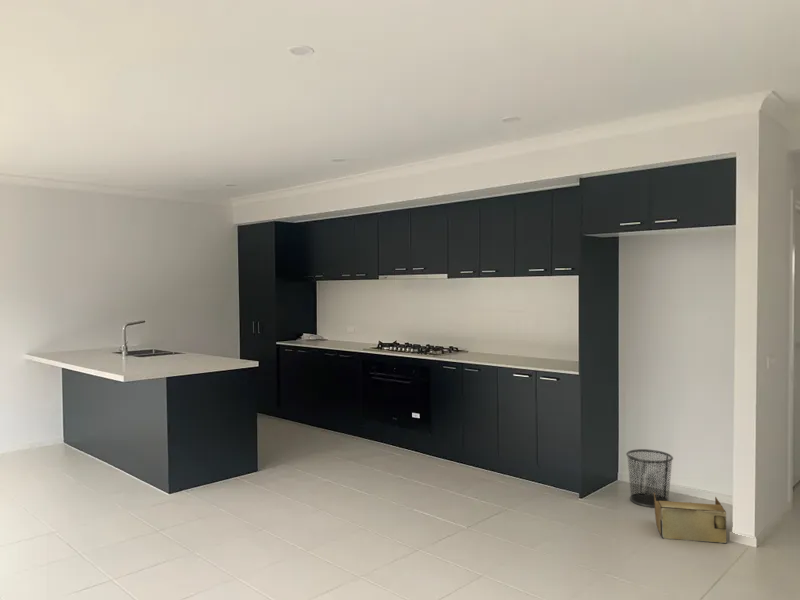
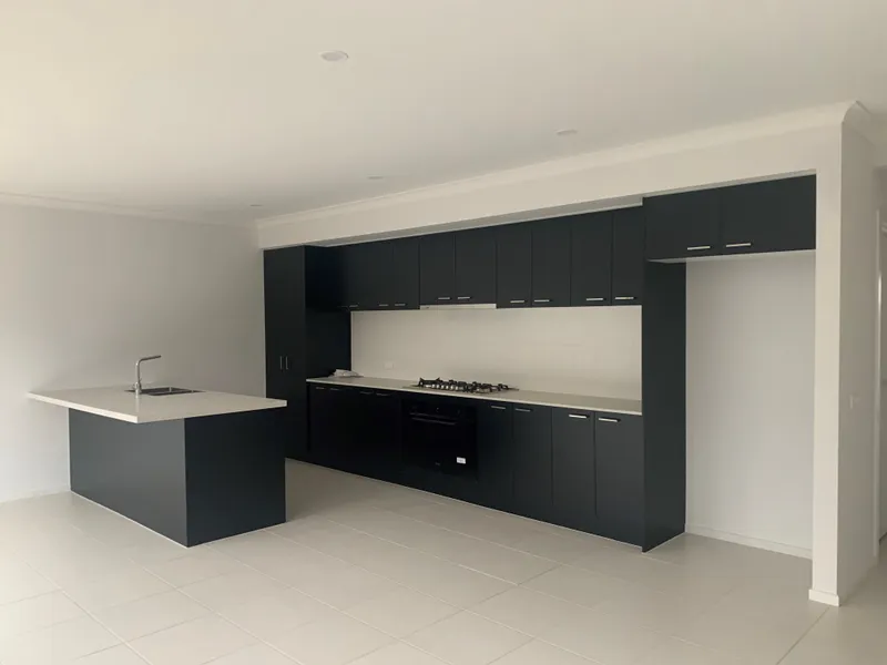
- cardboard box [653,491,728,544]
- waste bin [625,448,674,509]
